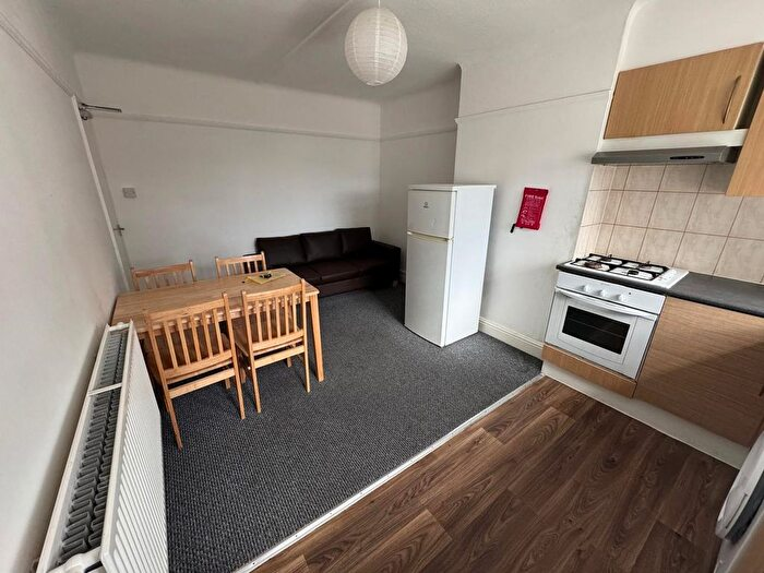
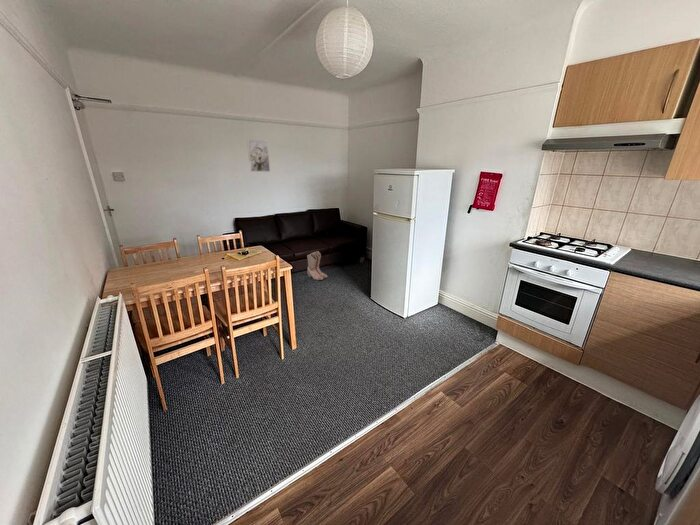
+ boots [306,250,329,281]
+ wall art [246,138,271,173]
